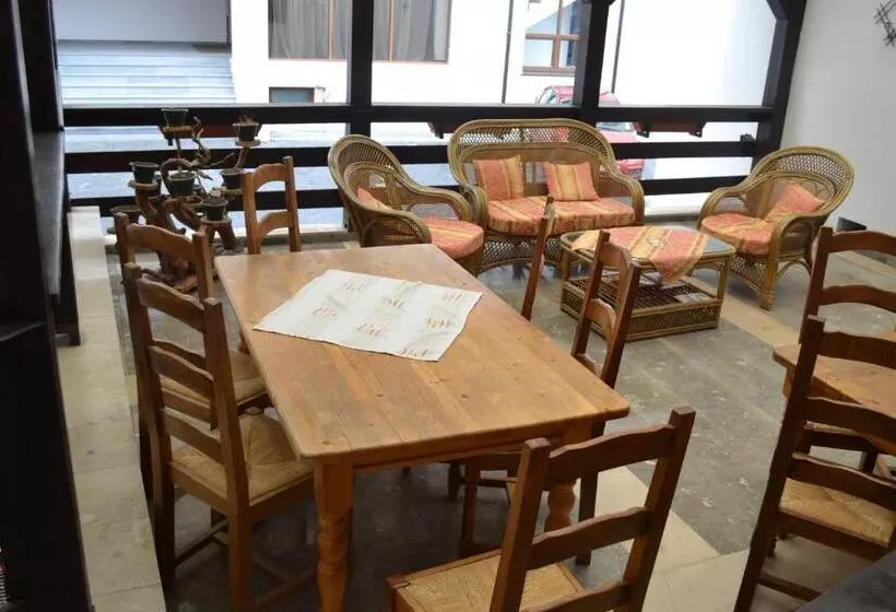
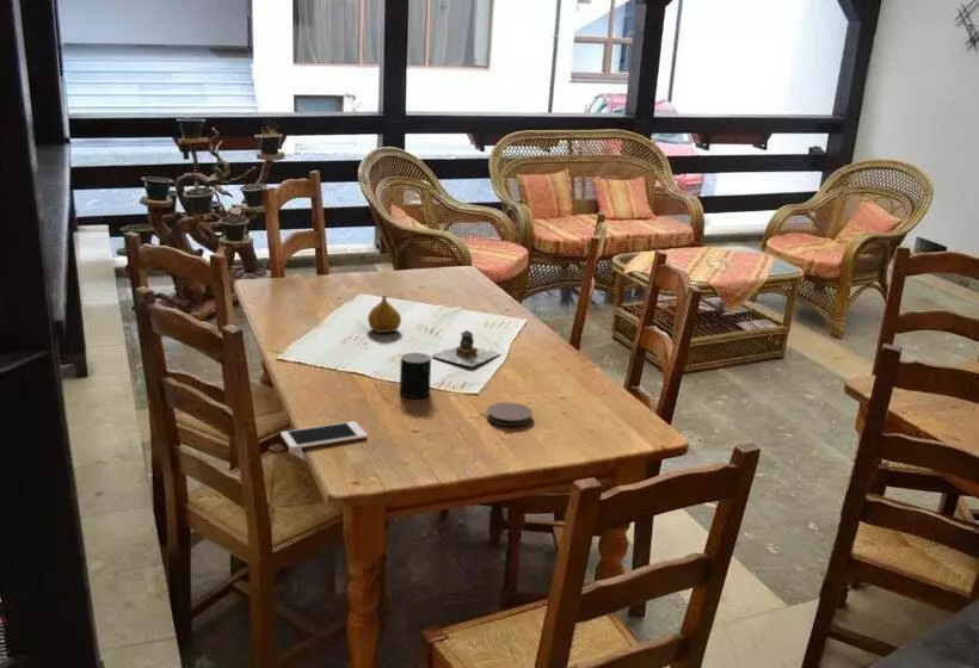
+ teapot [431,329,500,367]
+ cup [399,352,432,400]
+ cell phone [279,420,369,451]
+ coaster [486,401,534,427]
+ fruit [367,295,402,334]
